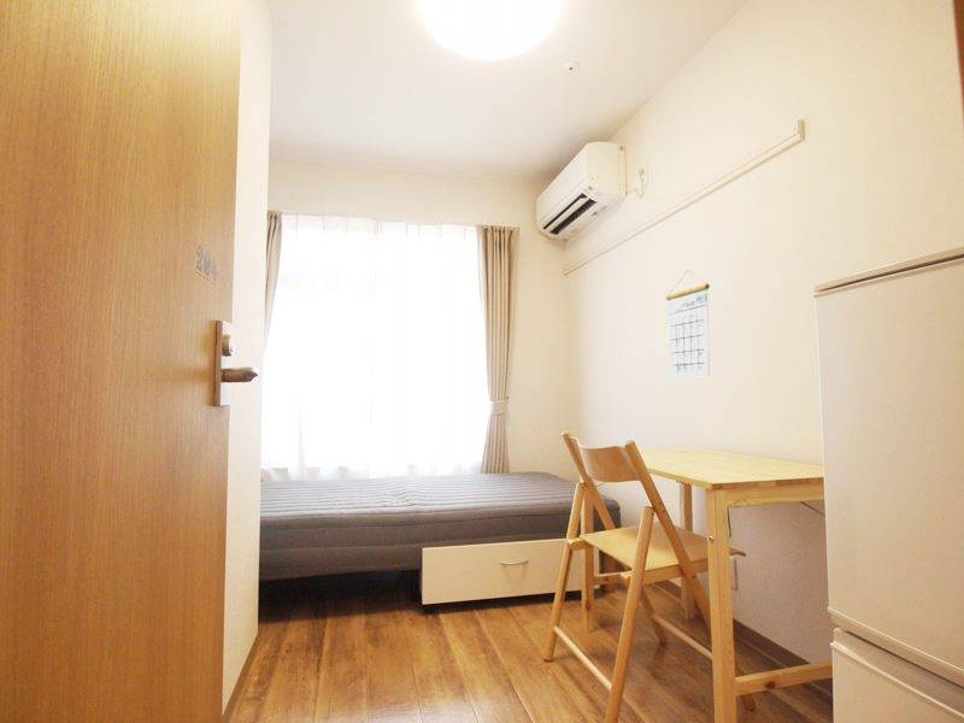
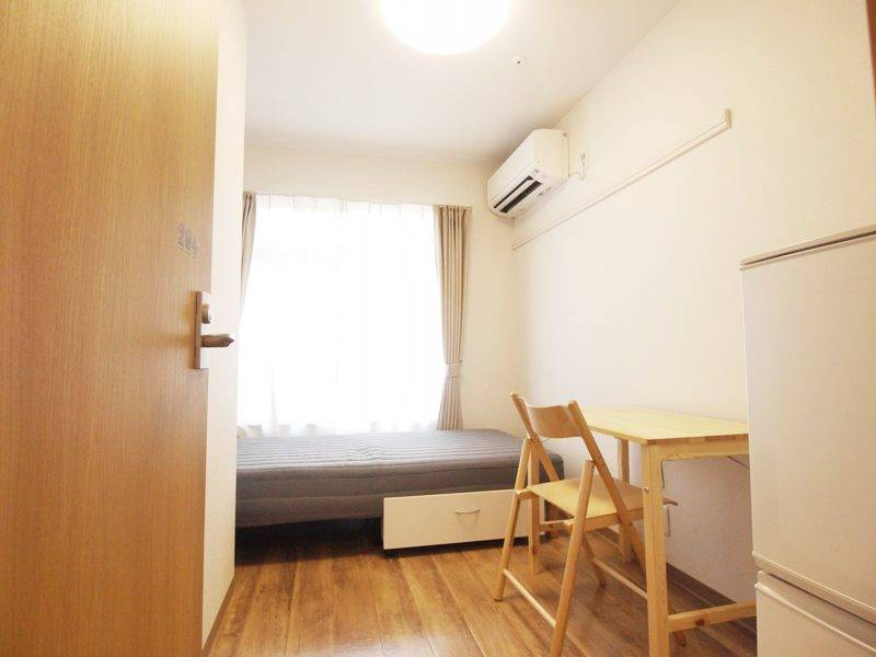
- calendar [665,269,711,378]
